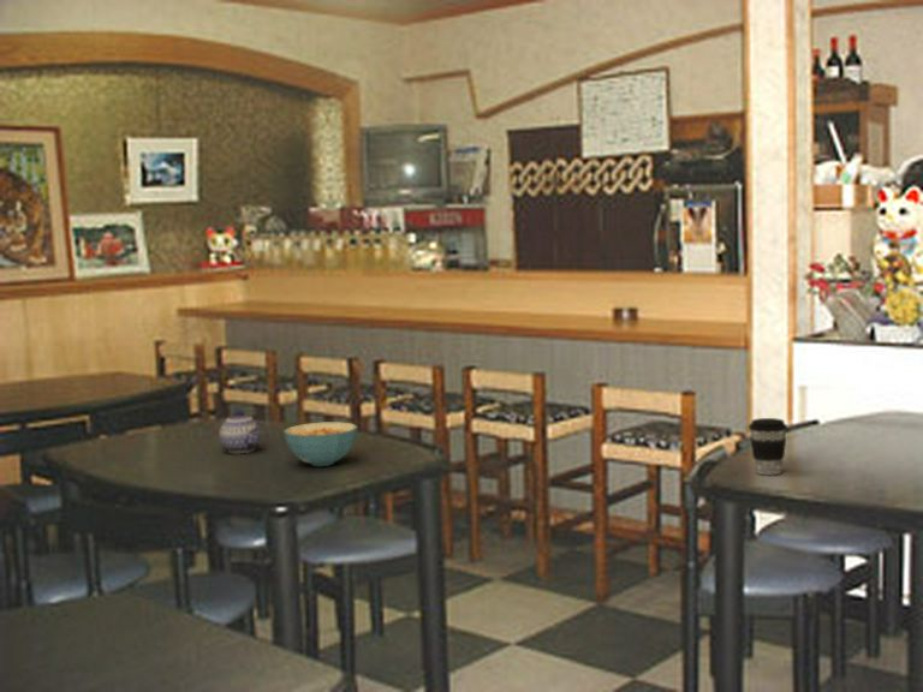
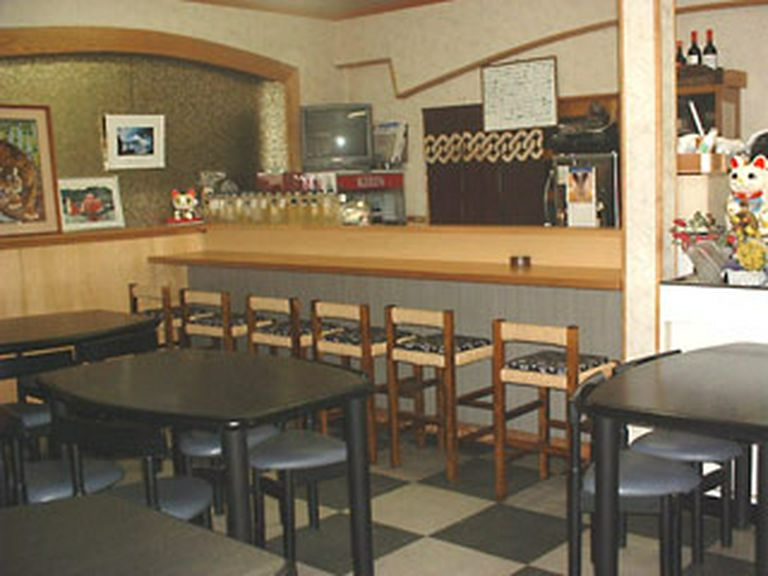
- teapot [218,408,264,454]
- coffee cup [748,417,788,477]
- cereal bowl [282,420,359,467]
